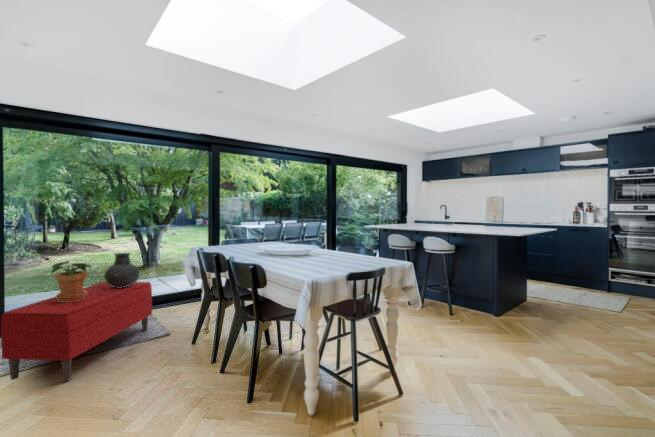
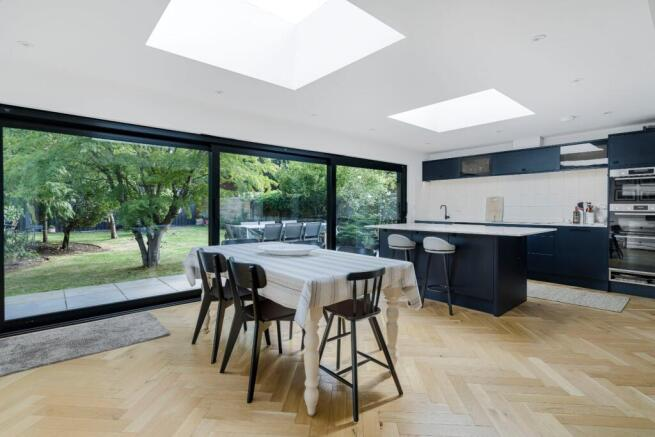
- bench [0,281,153,382]
- potted plant [50,260,93,302]
- ceramic pot [103,252,140,288]
